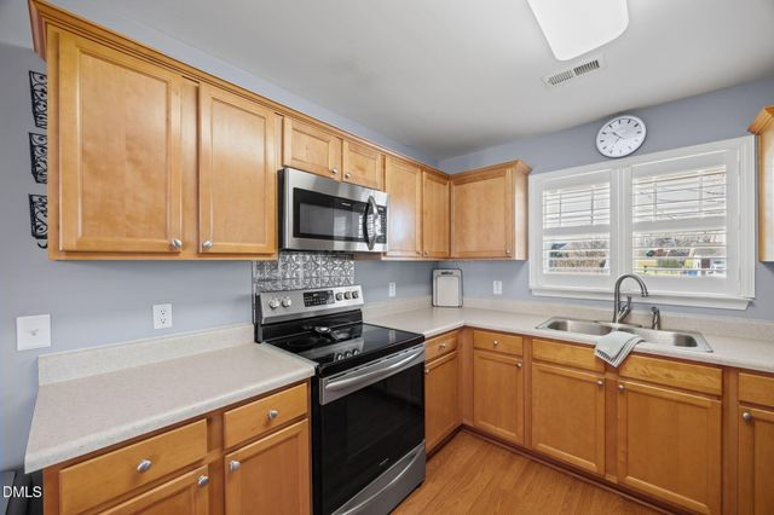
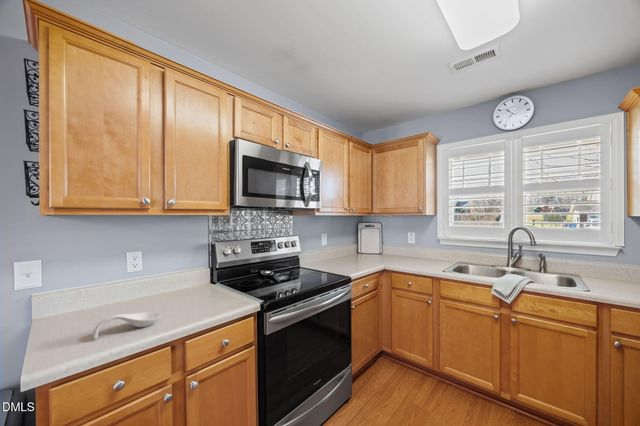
+ spoon rest [92,311,162,340]
